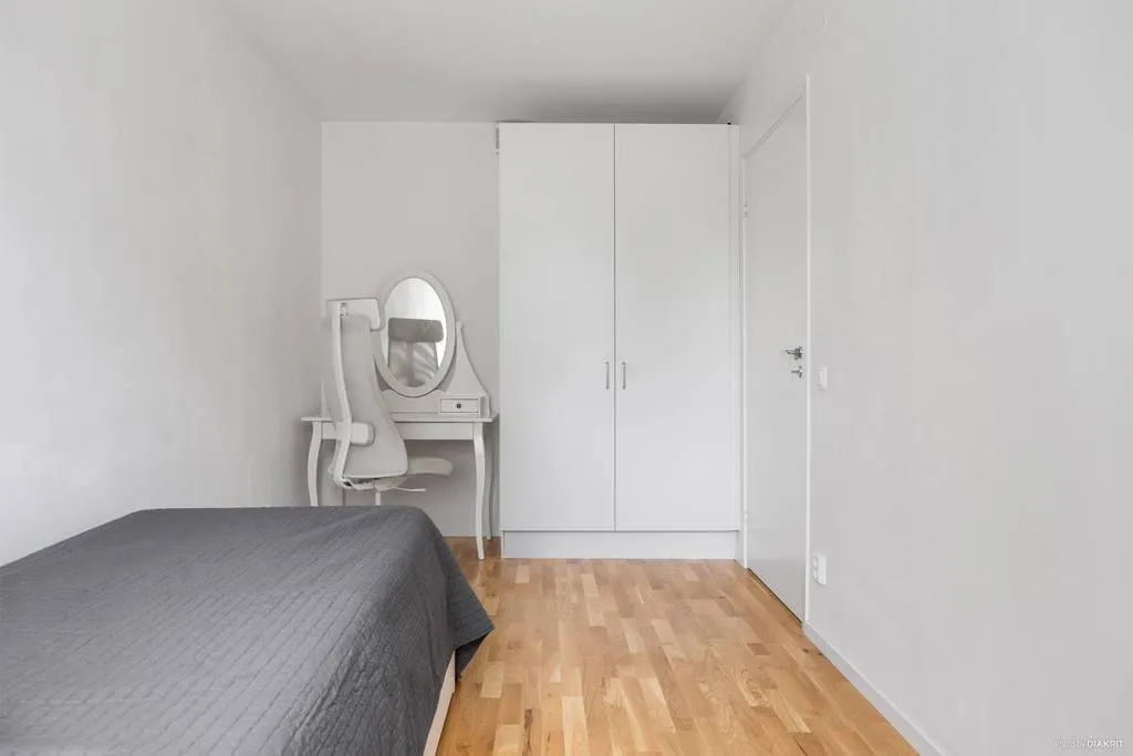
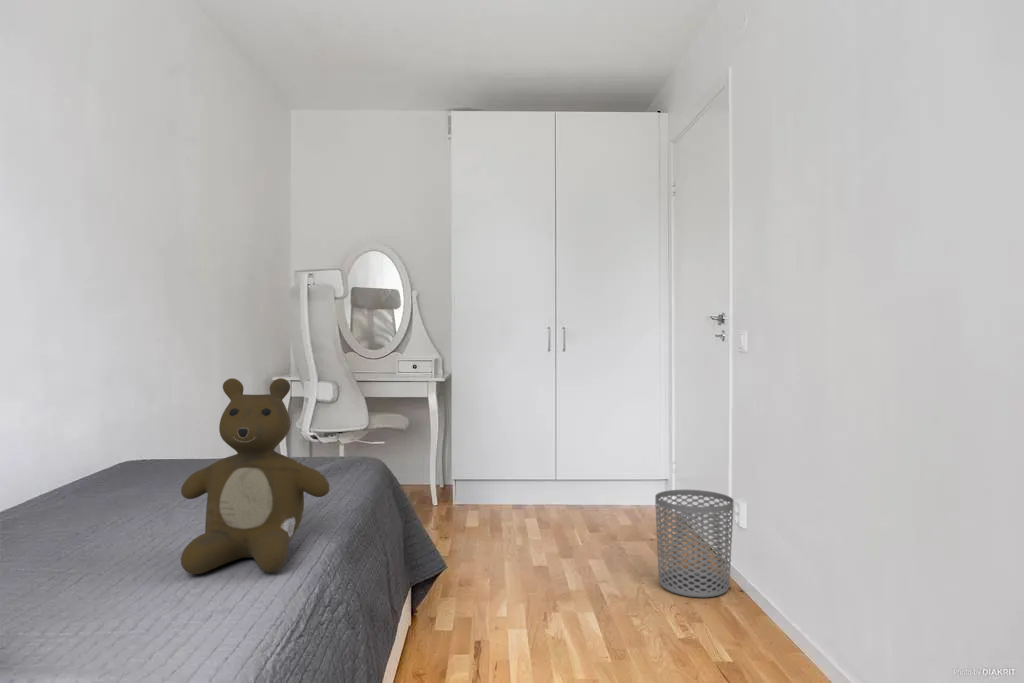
+ waste bin [654,489,735,598]
+ teddy bear [180,377,331,575]
